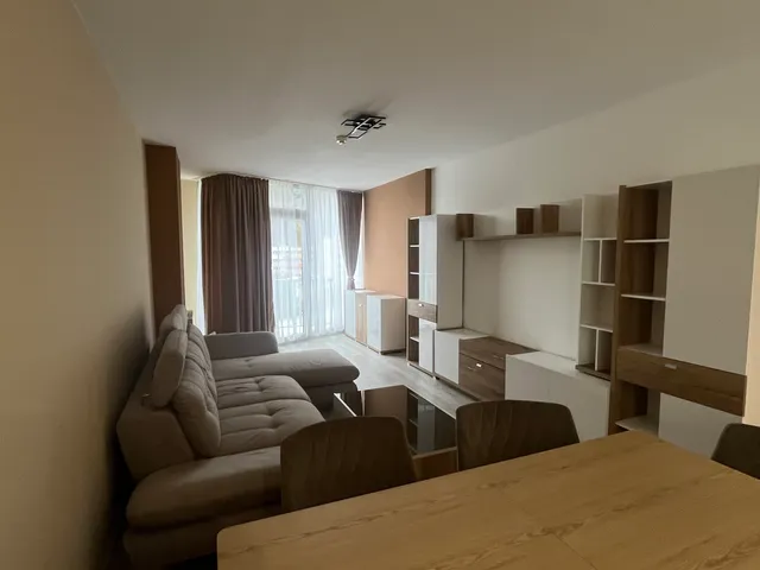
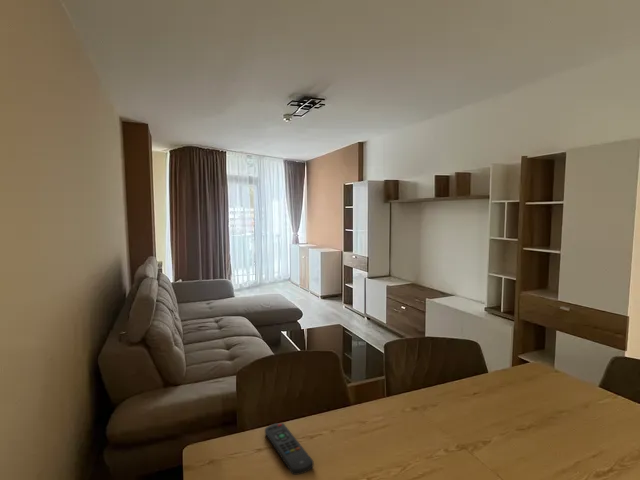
+ remote control [264,422,315,476]
